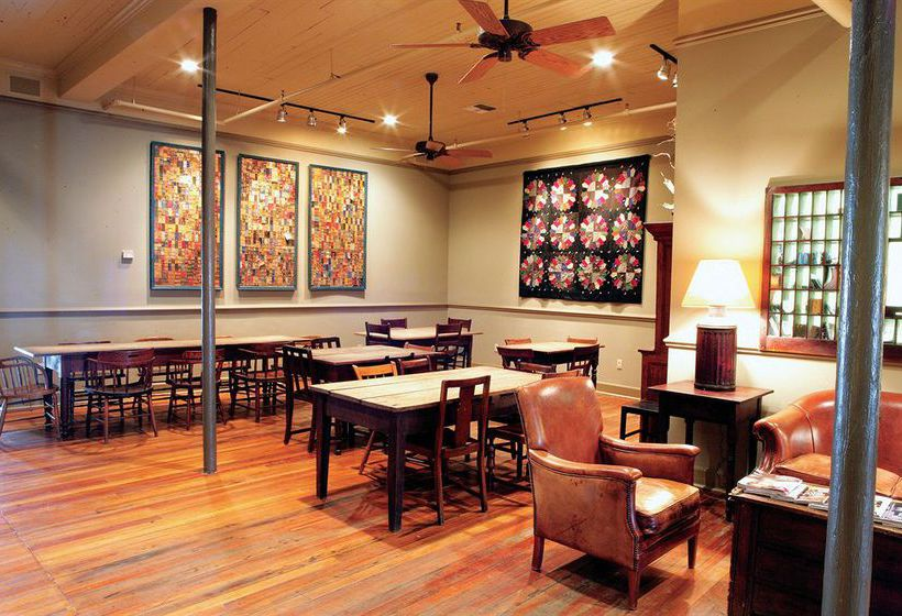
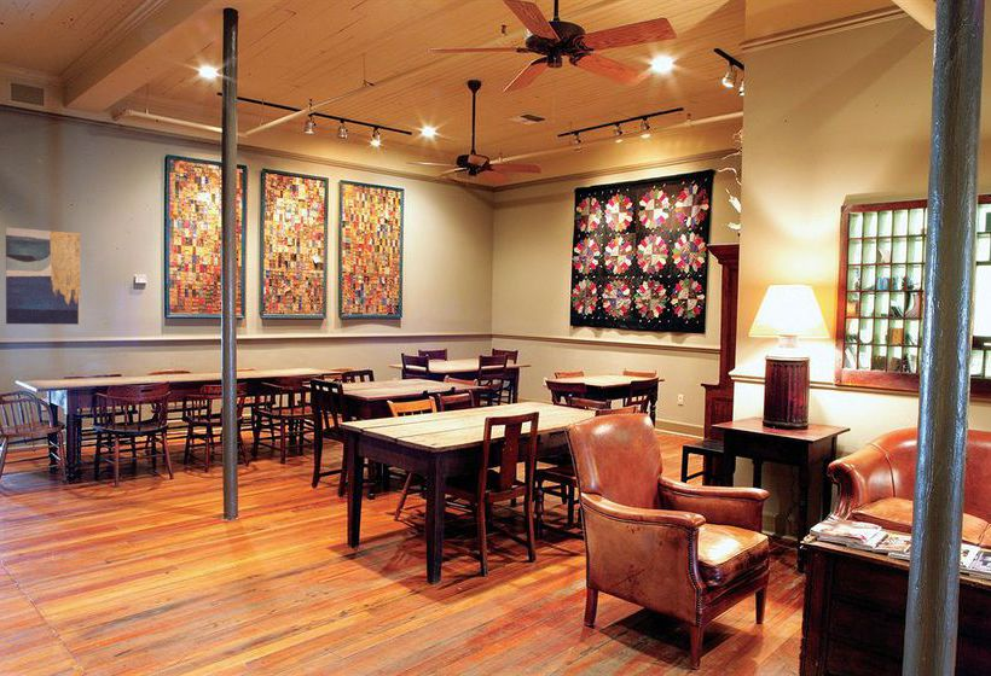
+ wall art [5,226,81,326]
